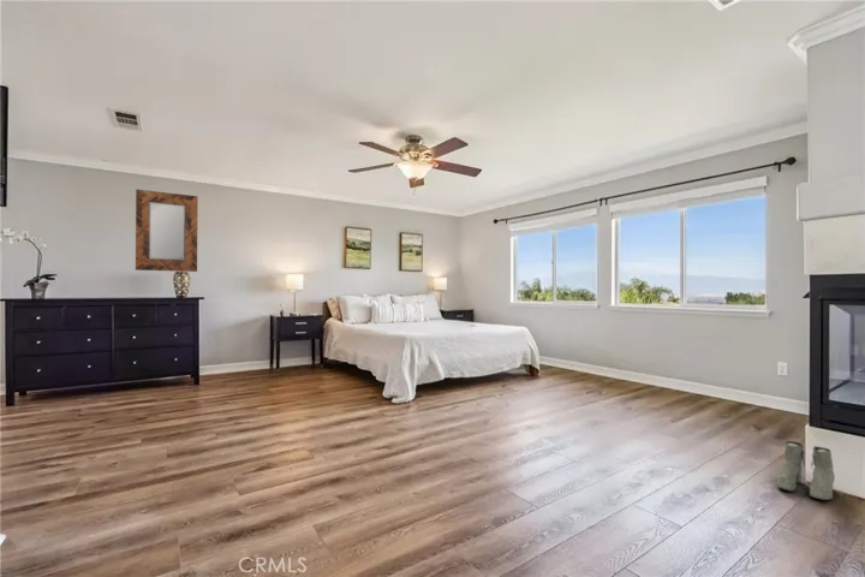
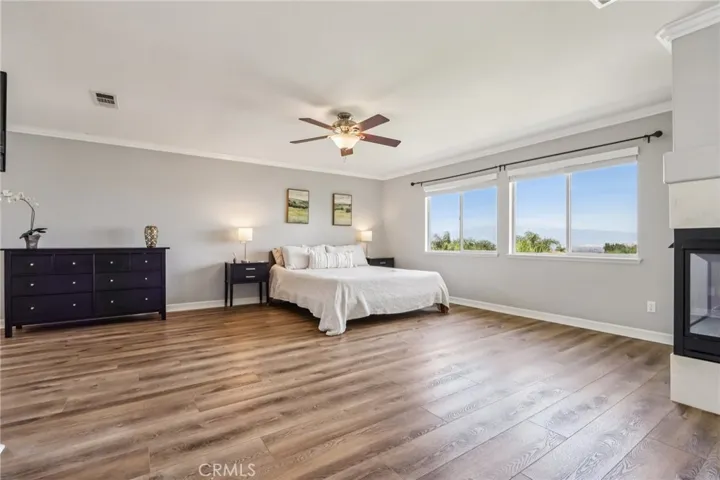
- home mirror [135,188,199,273]
- boots [776,440,836,501]
